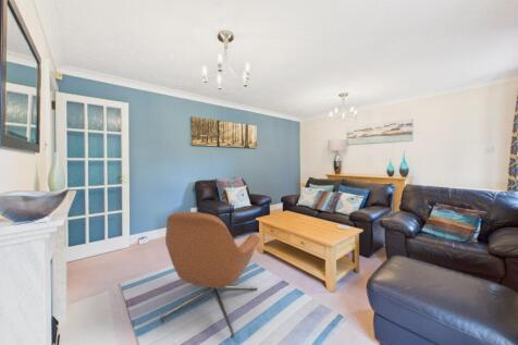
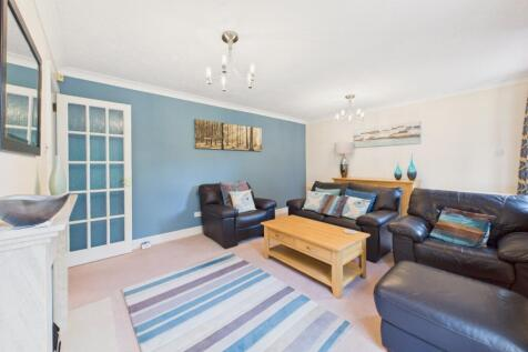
- armchair [159,211,261,340]
